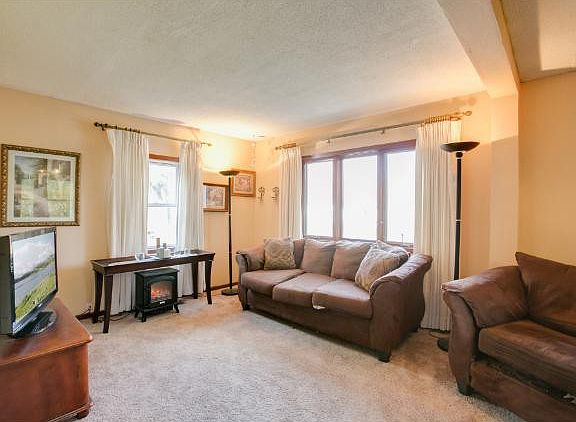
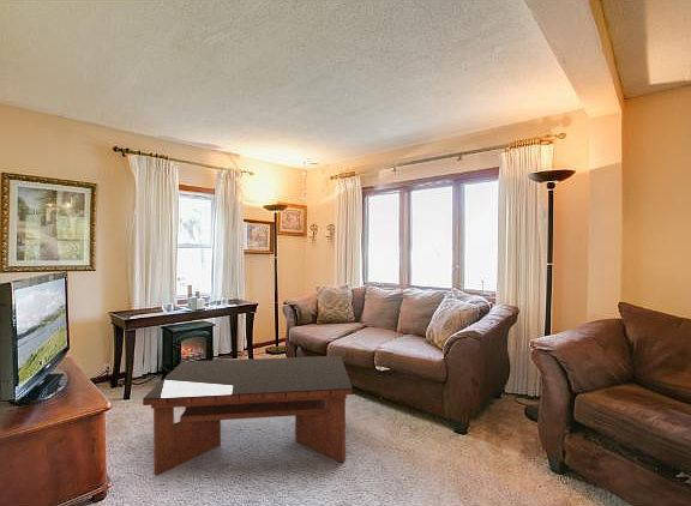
+ coffee table [142,355,354,477]
